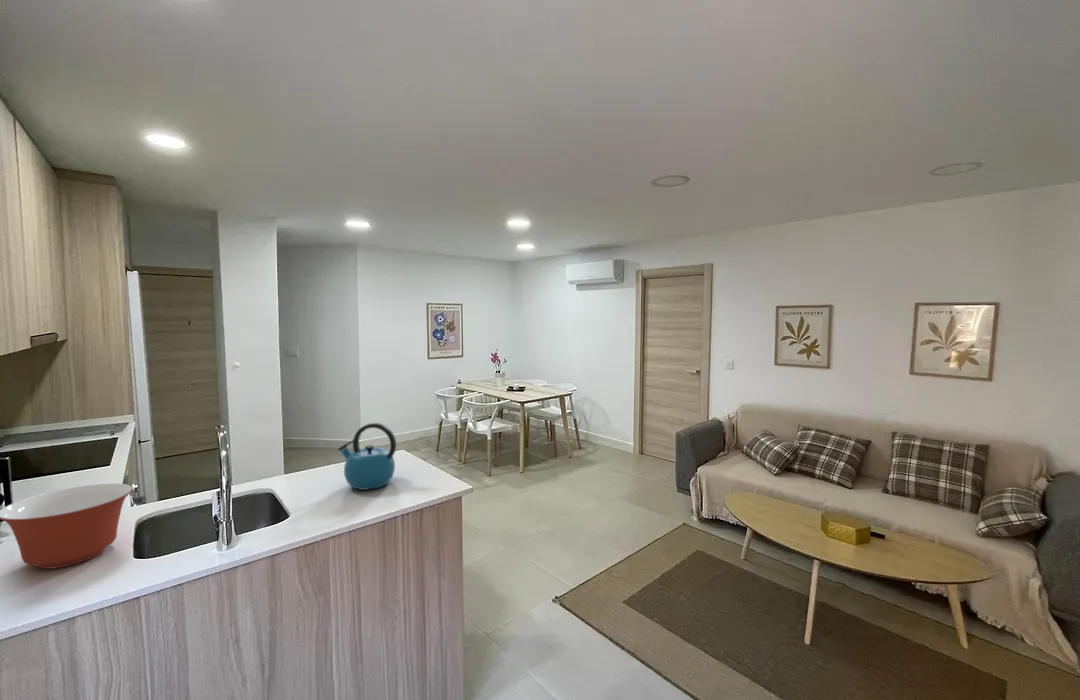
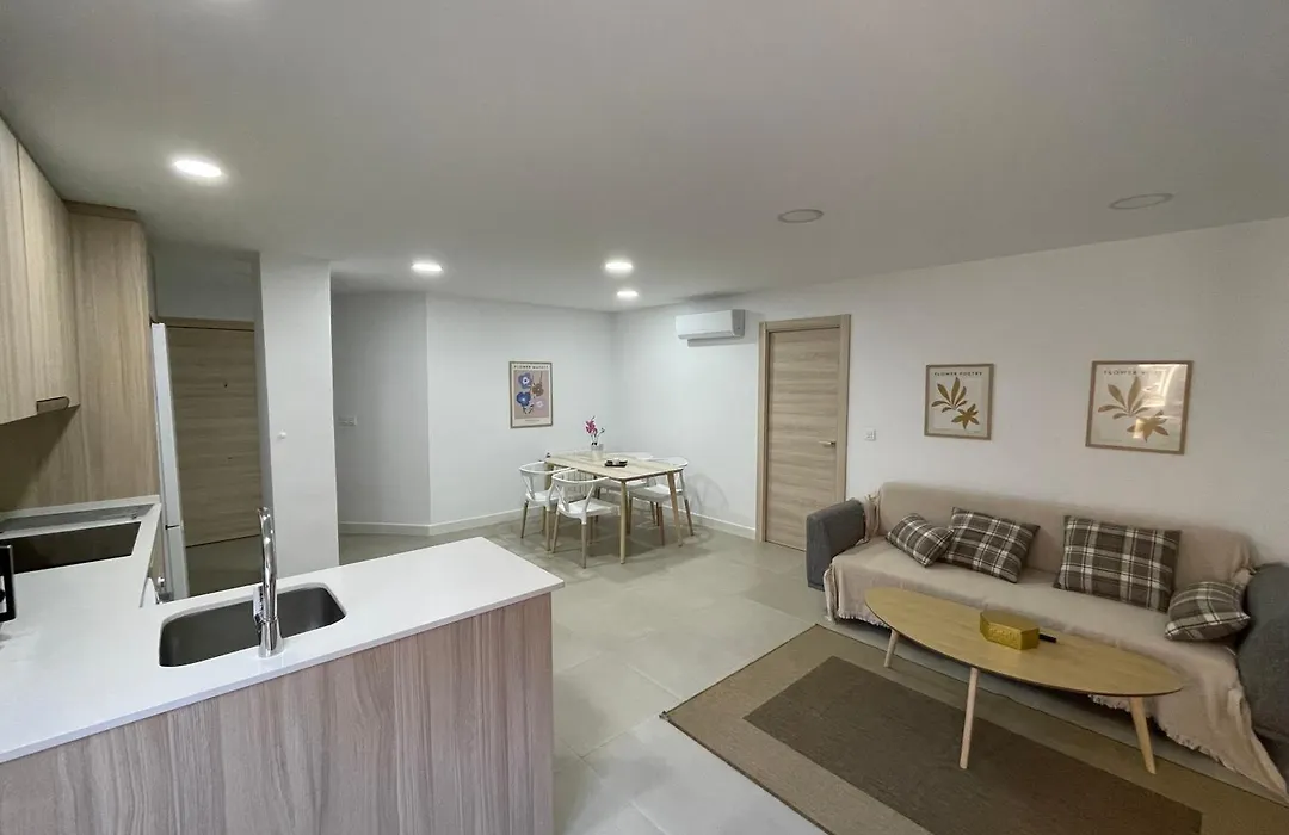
- mixing bowl [0,482,133,570]
- kettle [337,422,397,491]
